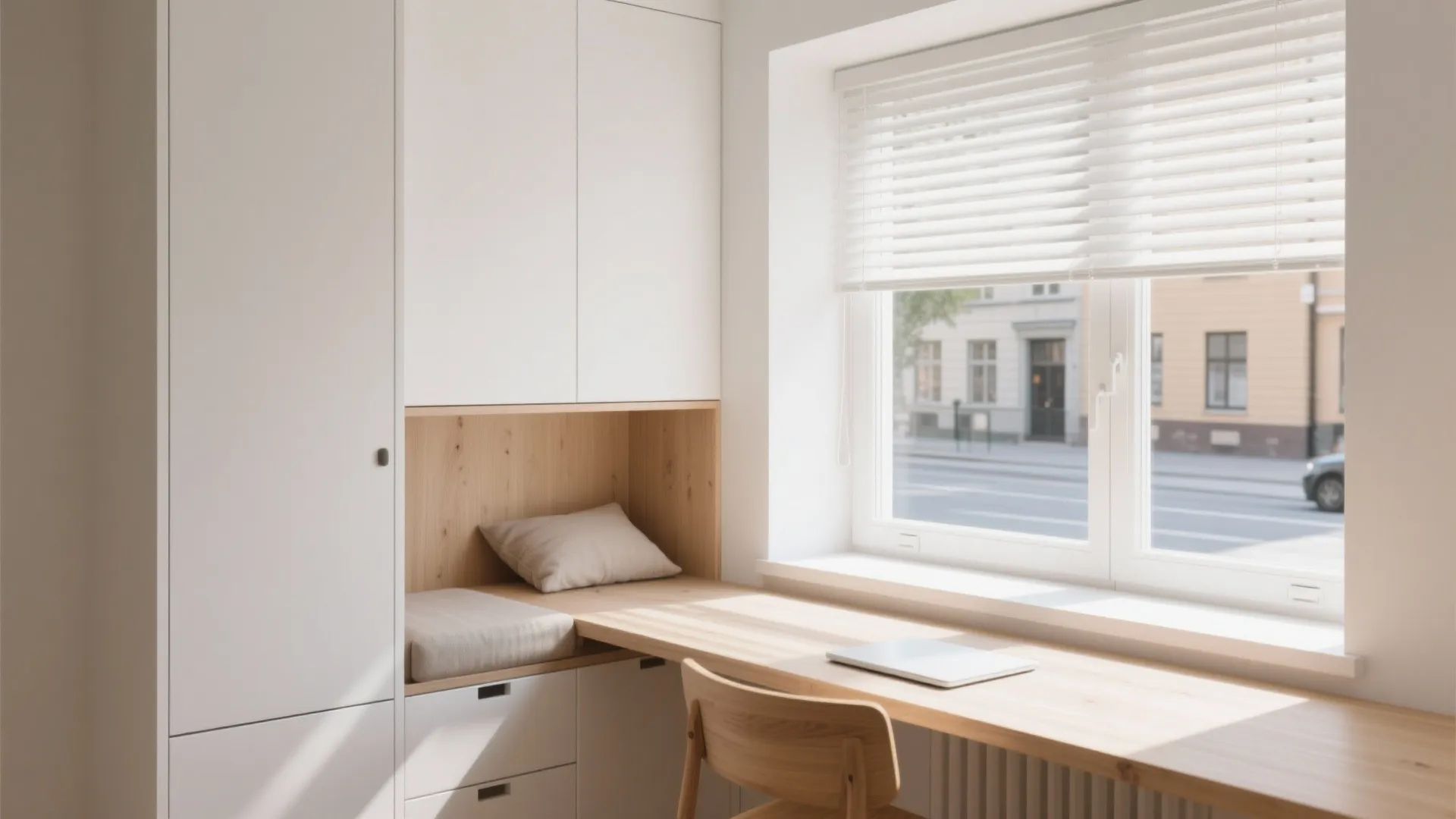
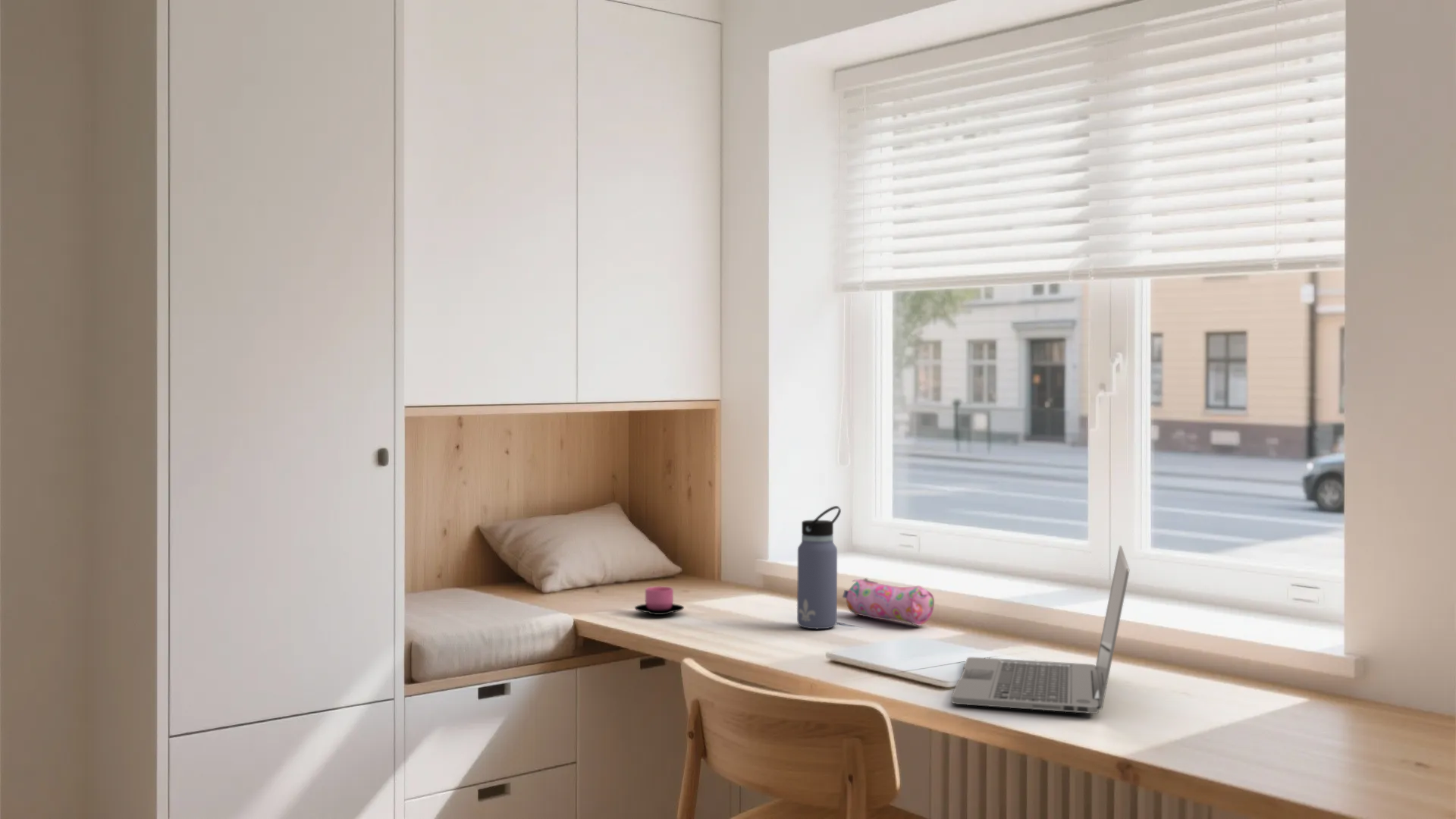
+ water bottle [796,505,842,629]
+ laptop [951,544,1130,714]
+ pencil case [842,577,935,626]
+ cup [634,585,685,616]
